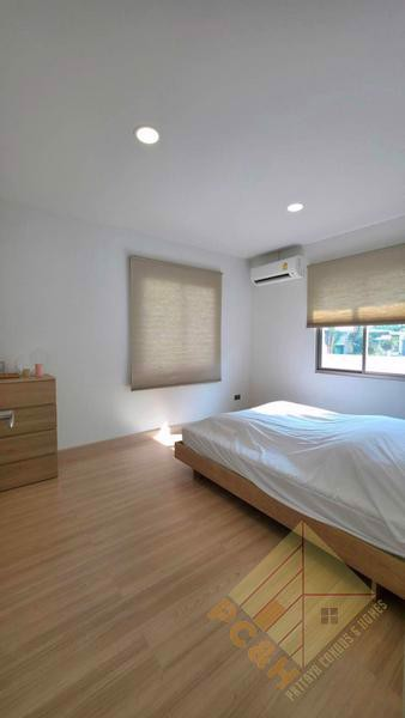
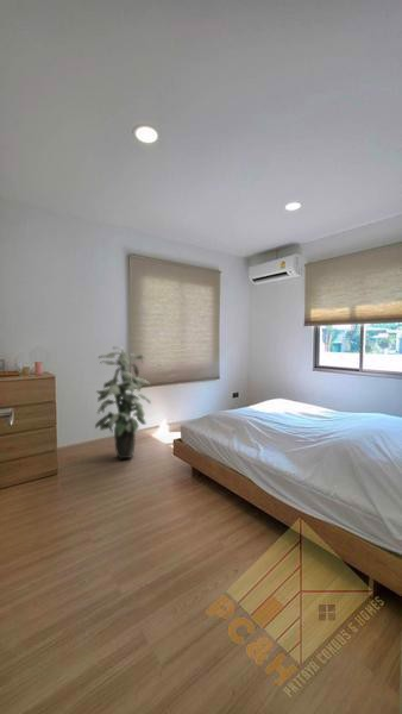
+ indoor plant [94,345,152,461]
